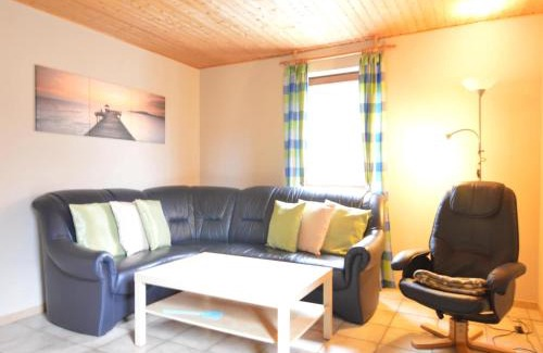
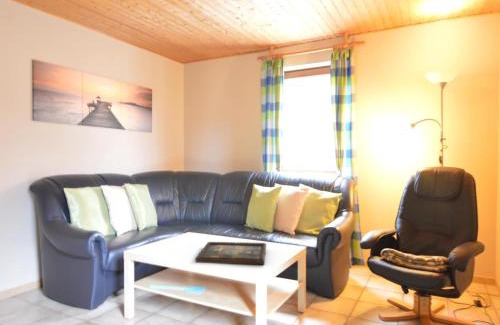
+ decorative tray [194,241,267,265]
